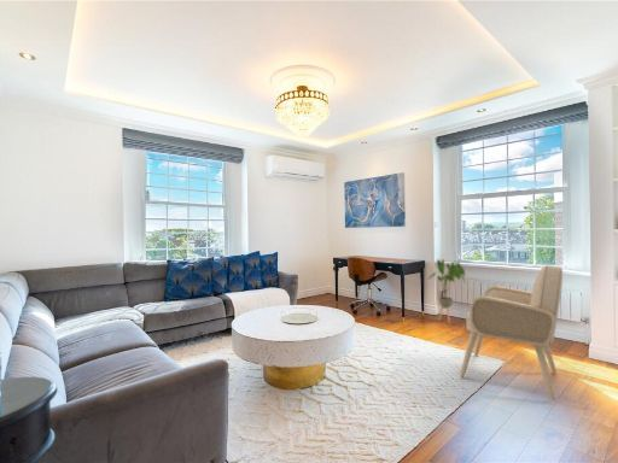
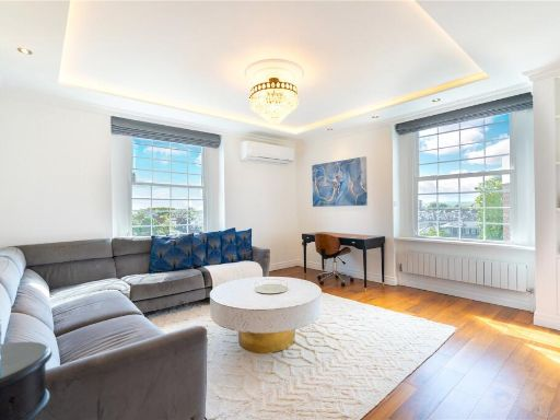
- house plant [426,258,467,324]
- armchair [459,264,564,402]
